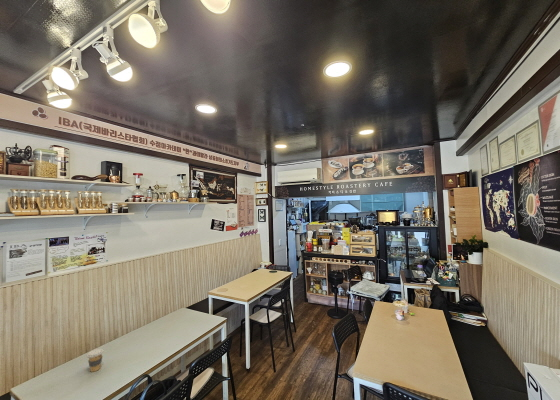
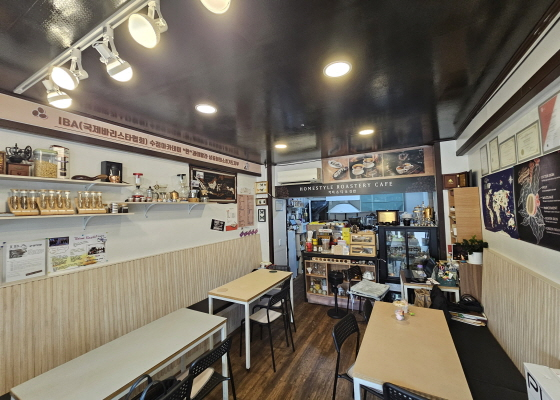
- coffee cup [86,348,104,373]
